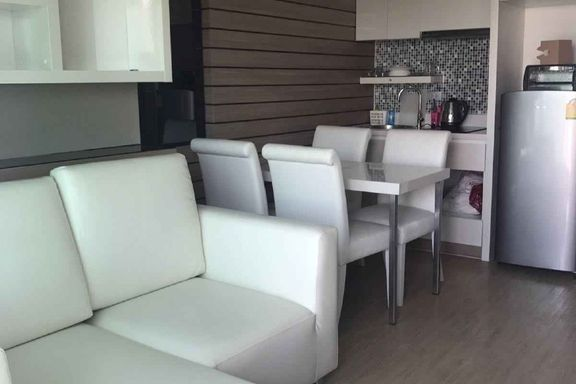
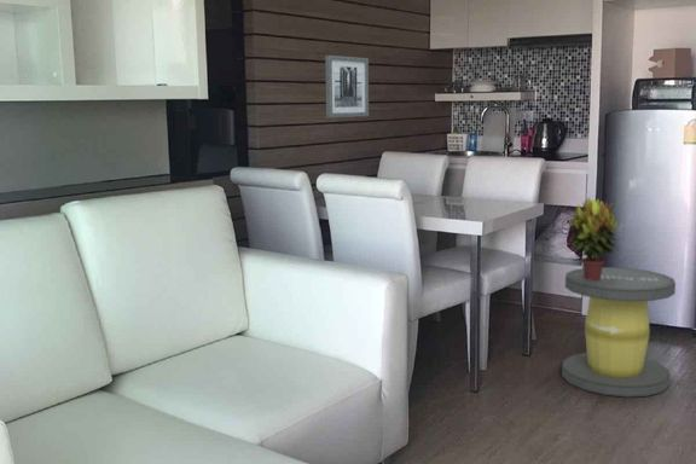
+ stool [561,266,677,399]
+ potted plant [564,196,622,280]
+ wall art [324,54,370,118]
